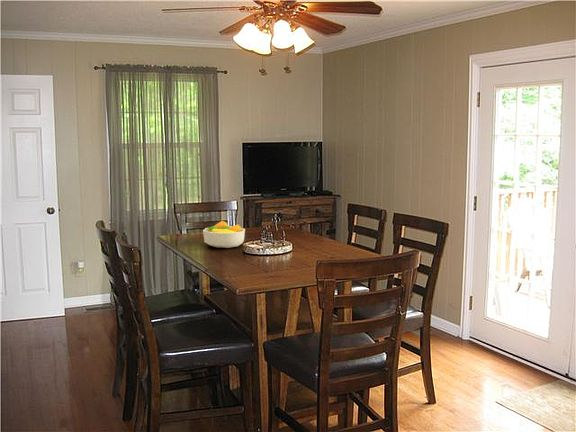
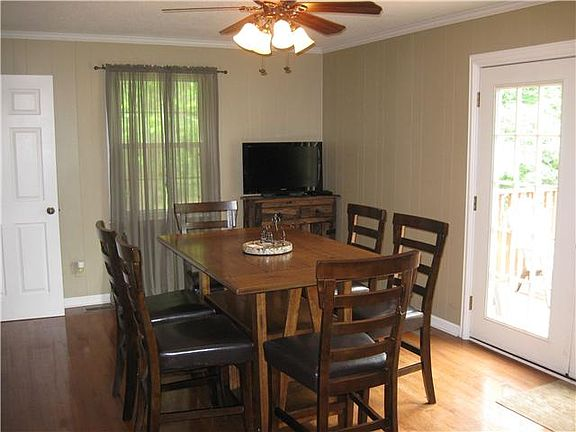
- fruit bowl [202,220,246,249]
